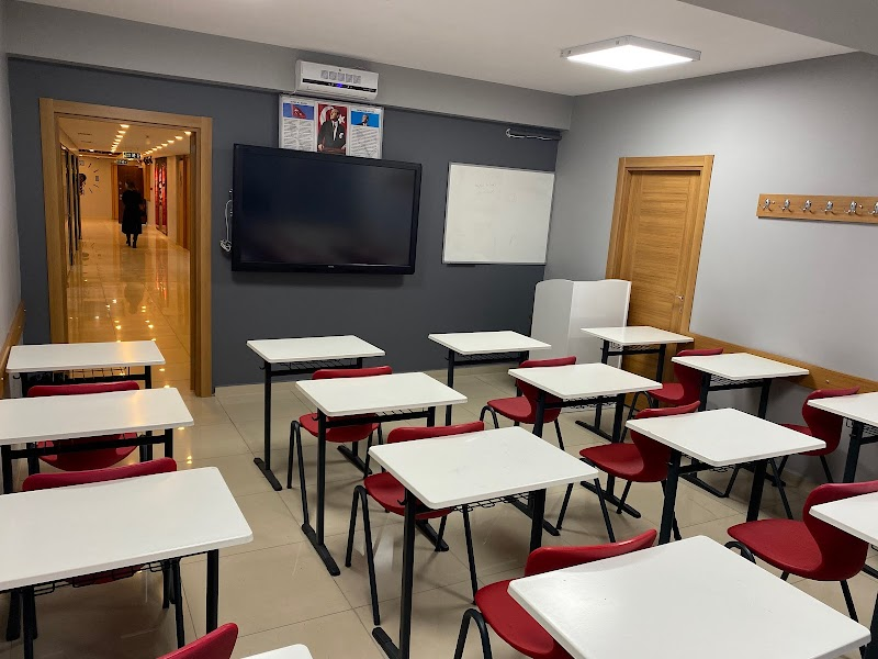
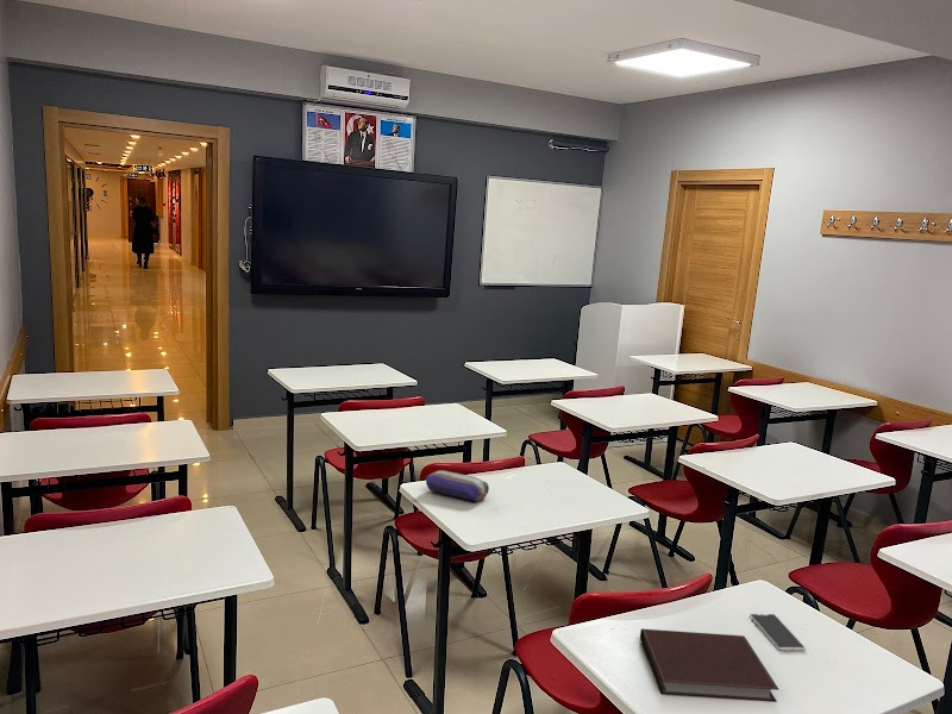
+ pencil case [425,469,490,503]
+ notebook [639,627,781,703]
+ smartphone [749,613,807,652]
